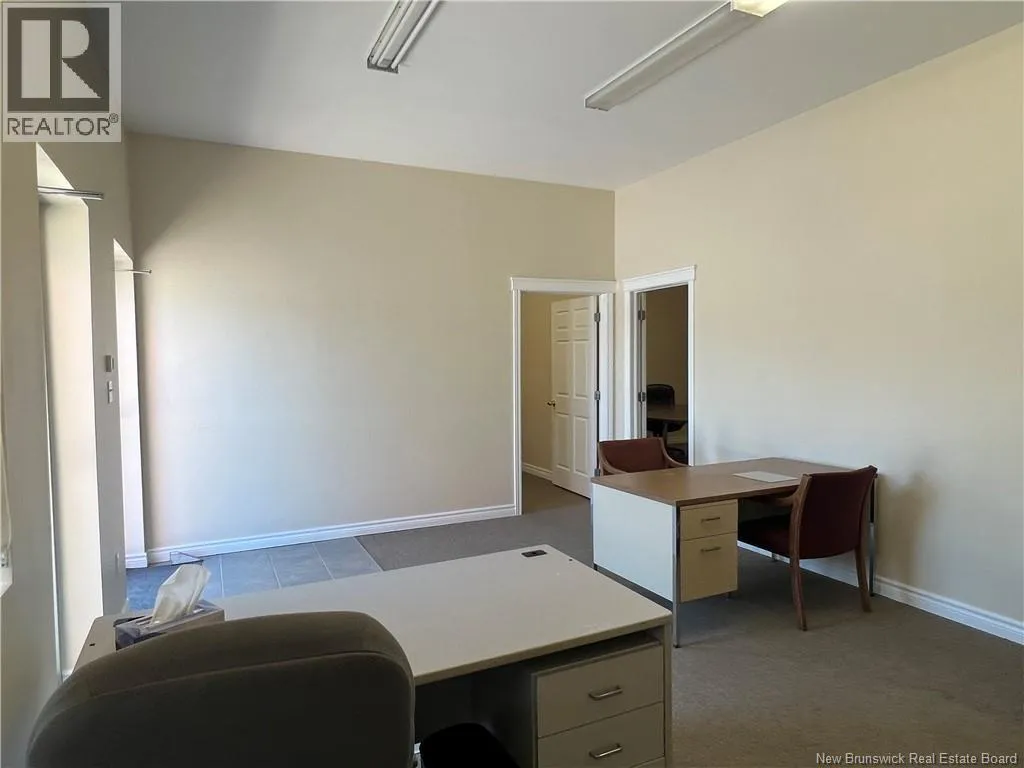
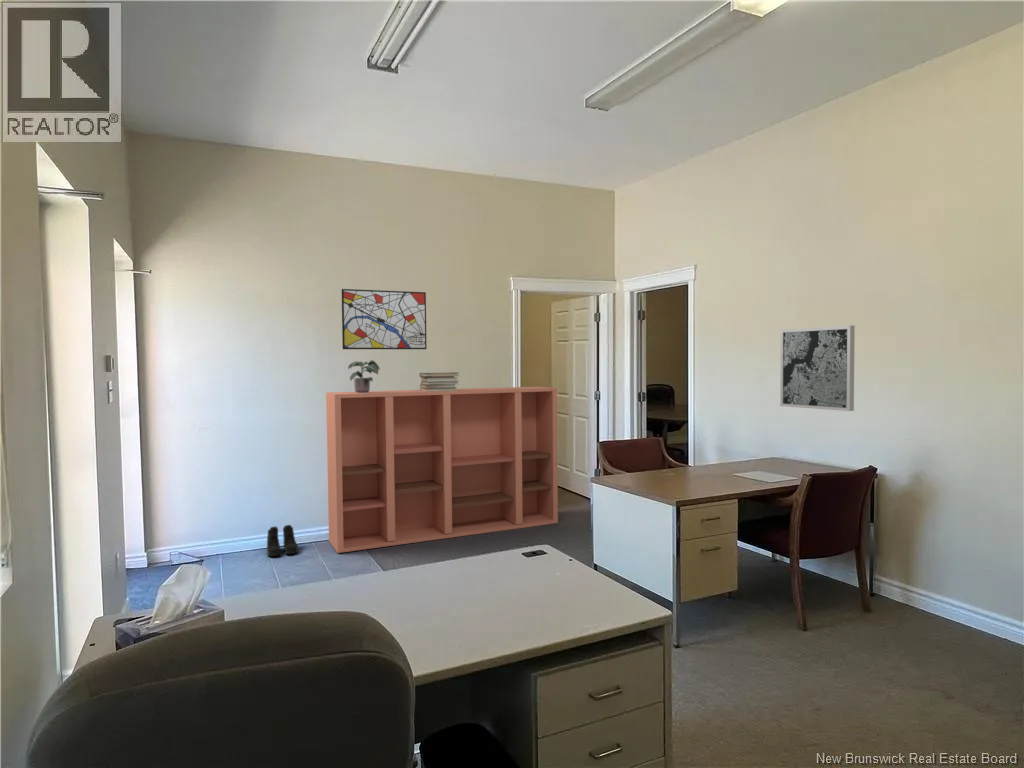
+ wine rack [325,386,559,554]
+ boots [266,524,299,557]
+ potted plant [347,359,381,393]
+ wall art [341,288,428,350]
+ wall art [779,324,856,412]
+ book stack [419,371,460,391]
